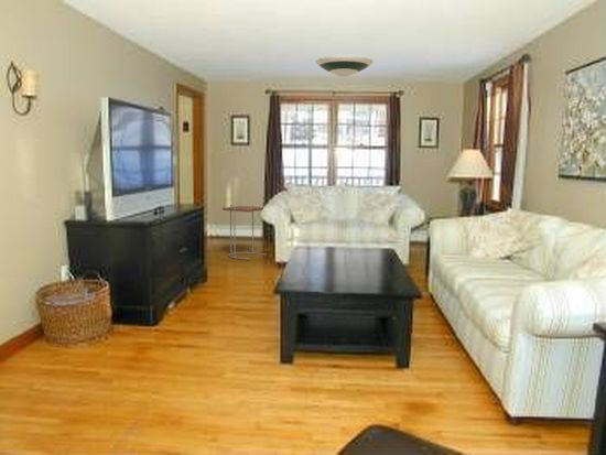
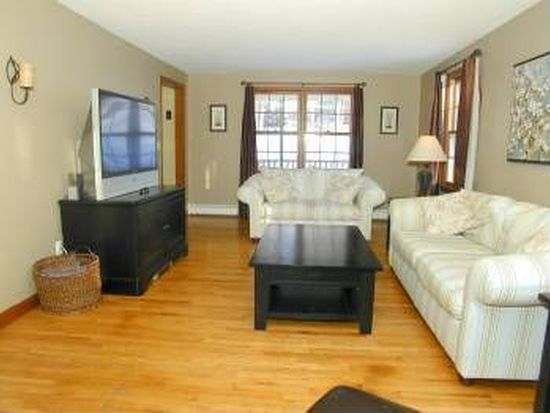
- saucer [315,55,374,78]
- side table [221,204,267,261]
